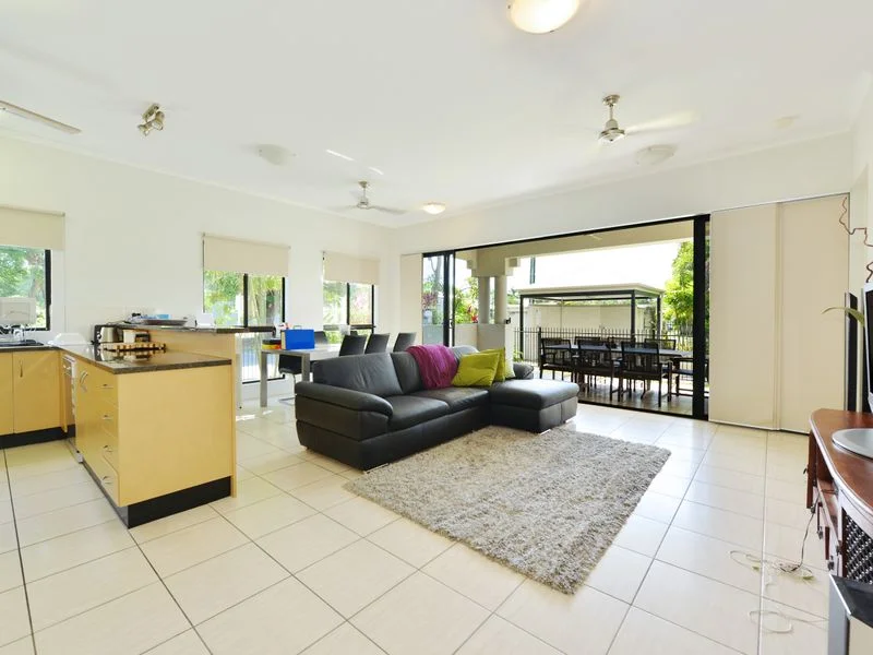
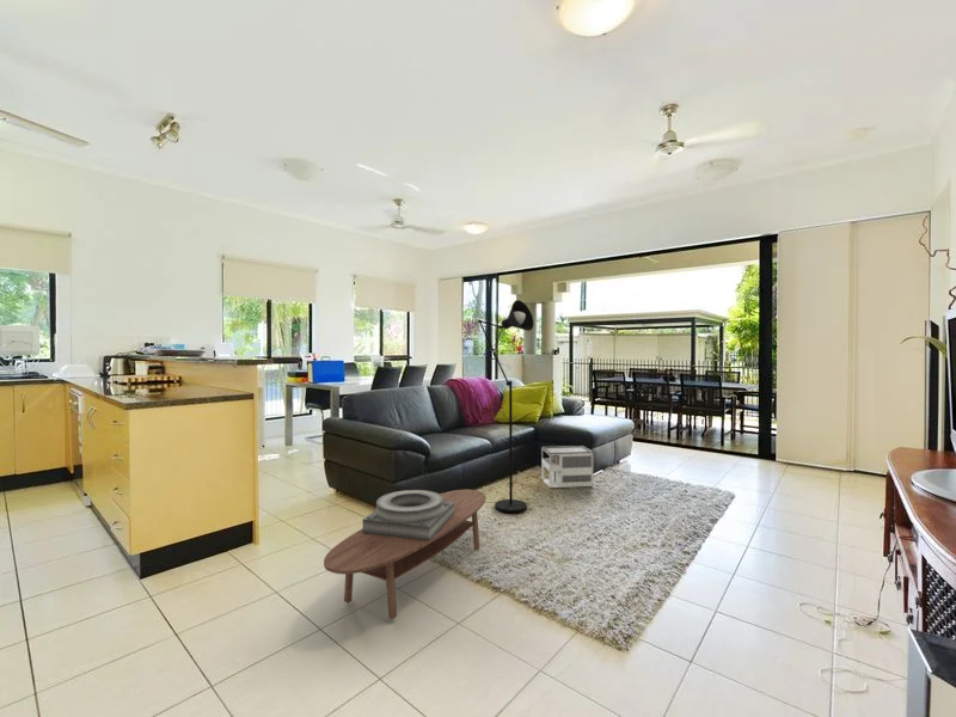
+ decorative bowl [362,489,454,541]
+ floor lamp [477,299,534,514]
+ architectural model [540,445,594,489]
+ coffee table [323,489,486,620]
